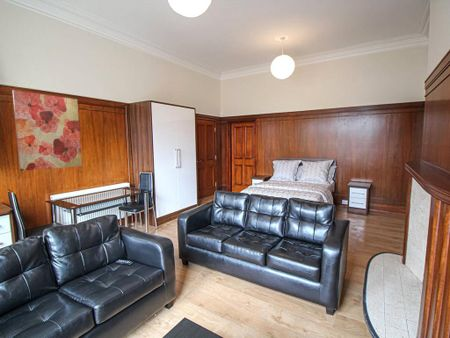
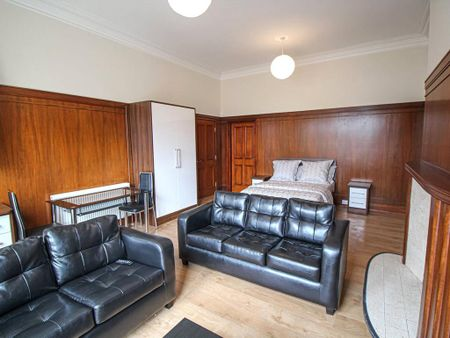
- wall art [11,89,83,172]
